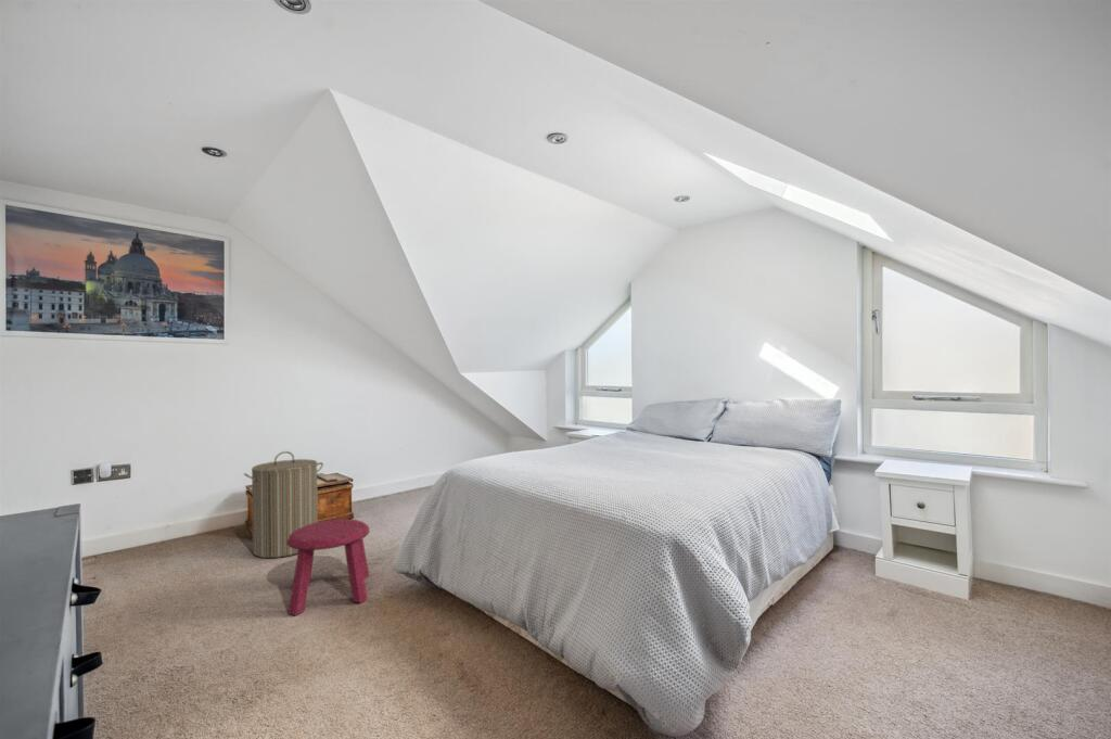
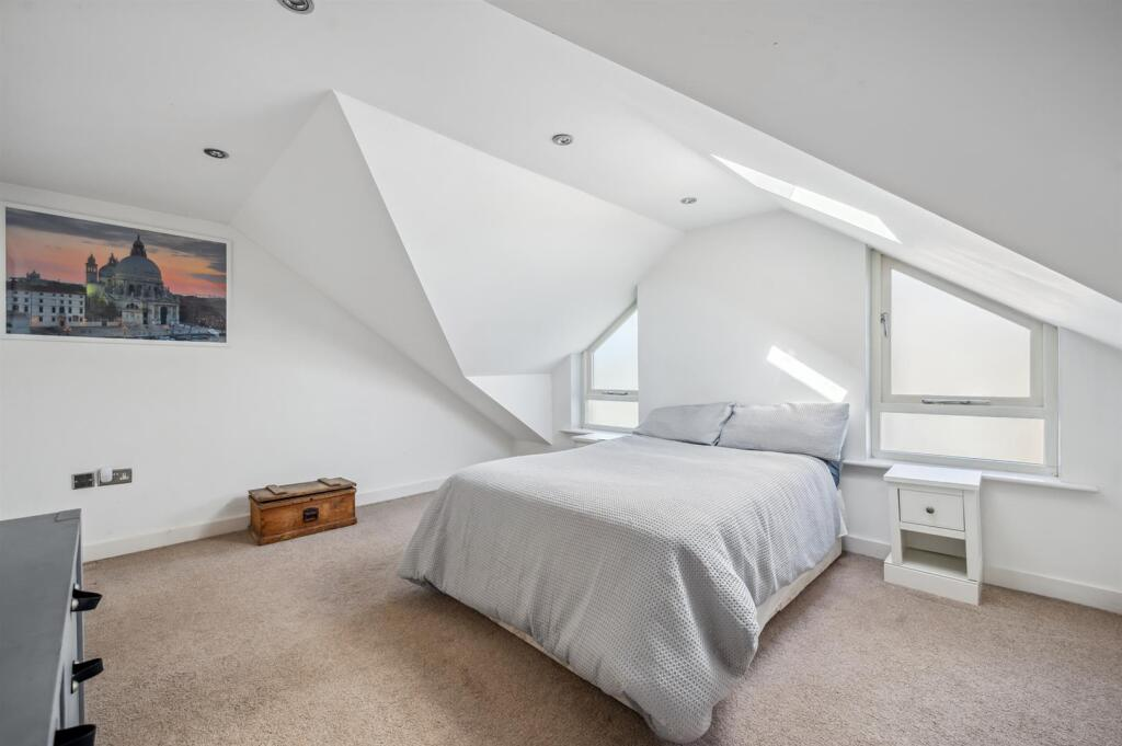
- stool [286,518,370,616]
- laundry hamper [243,450,324,559]
